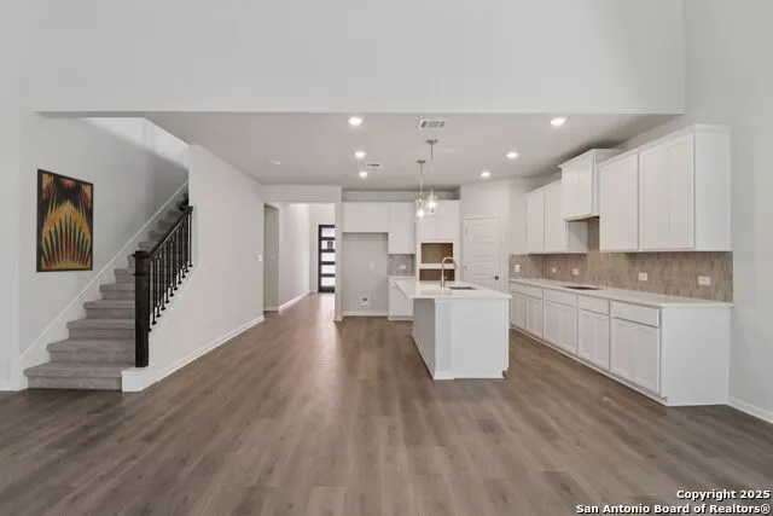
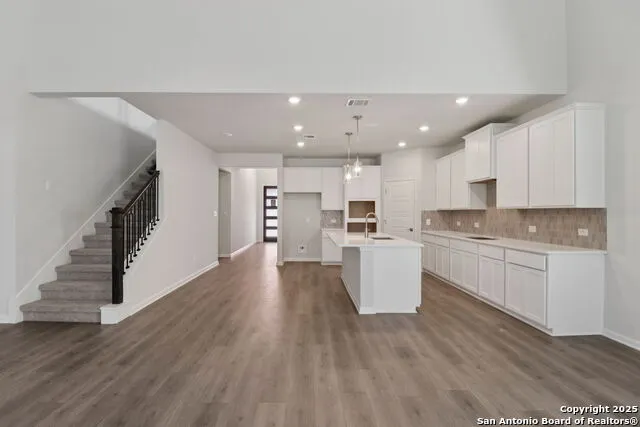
- wall art [35,168,94,273]
